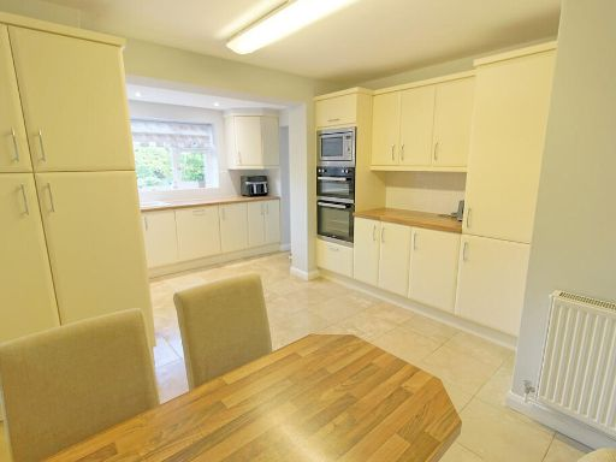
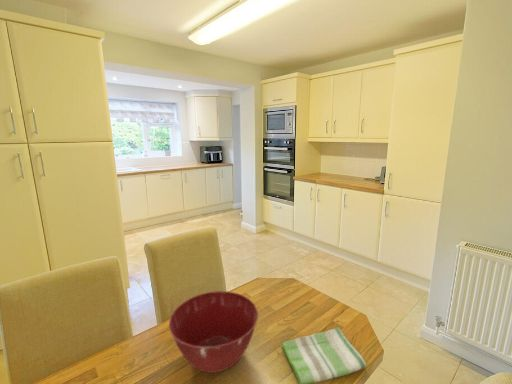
+ mixing bowl [168,290,259,374]
+ dish towel [281,327,367,384]
